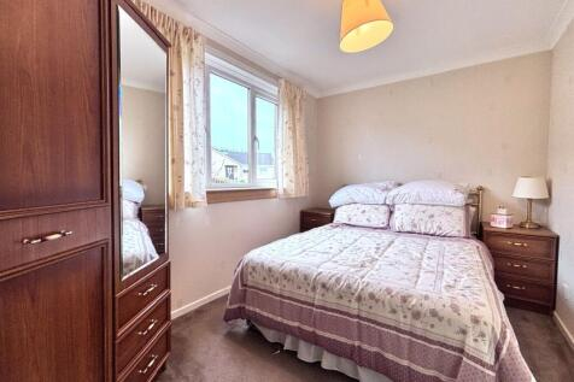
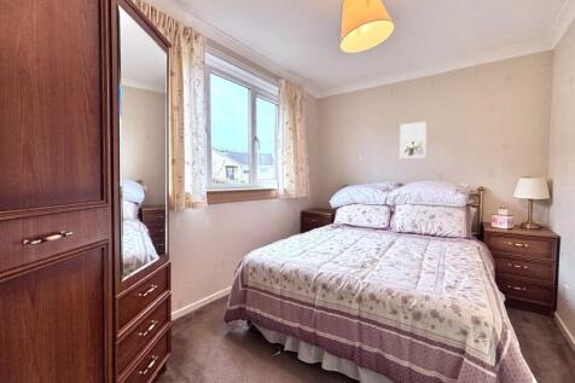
+ wall art [399,121,428,159]
